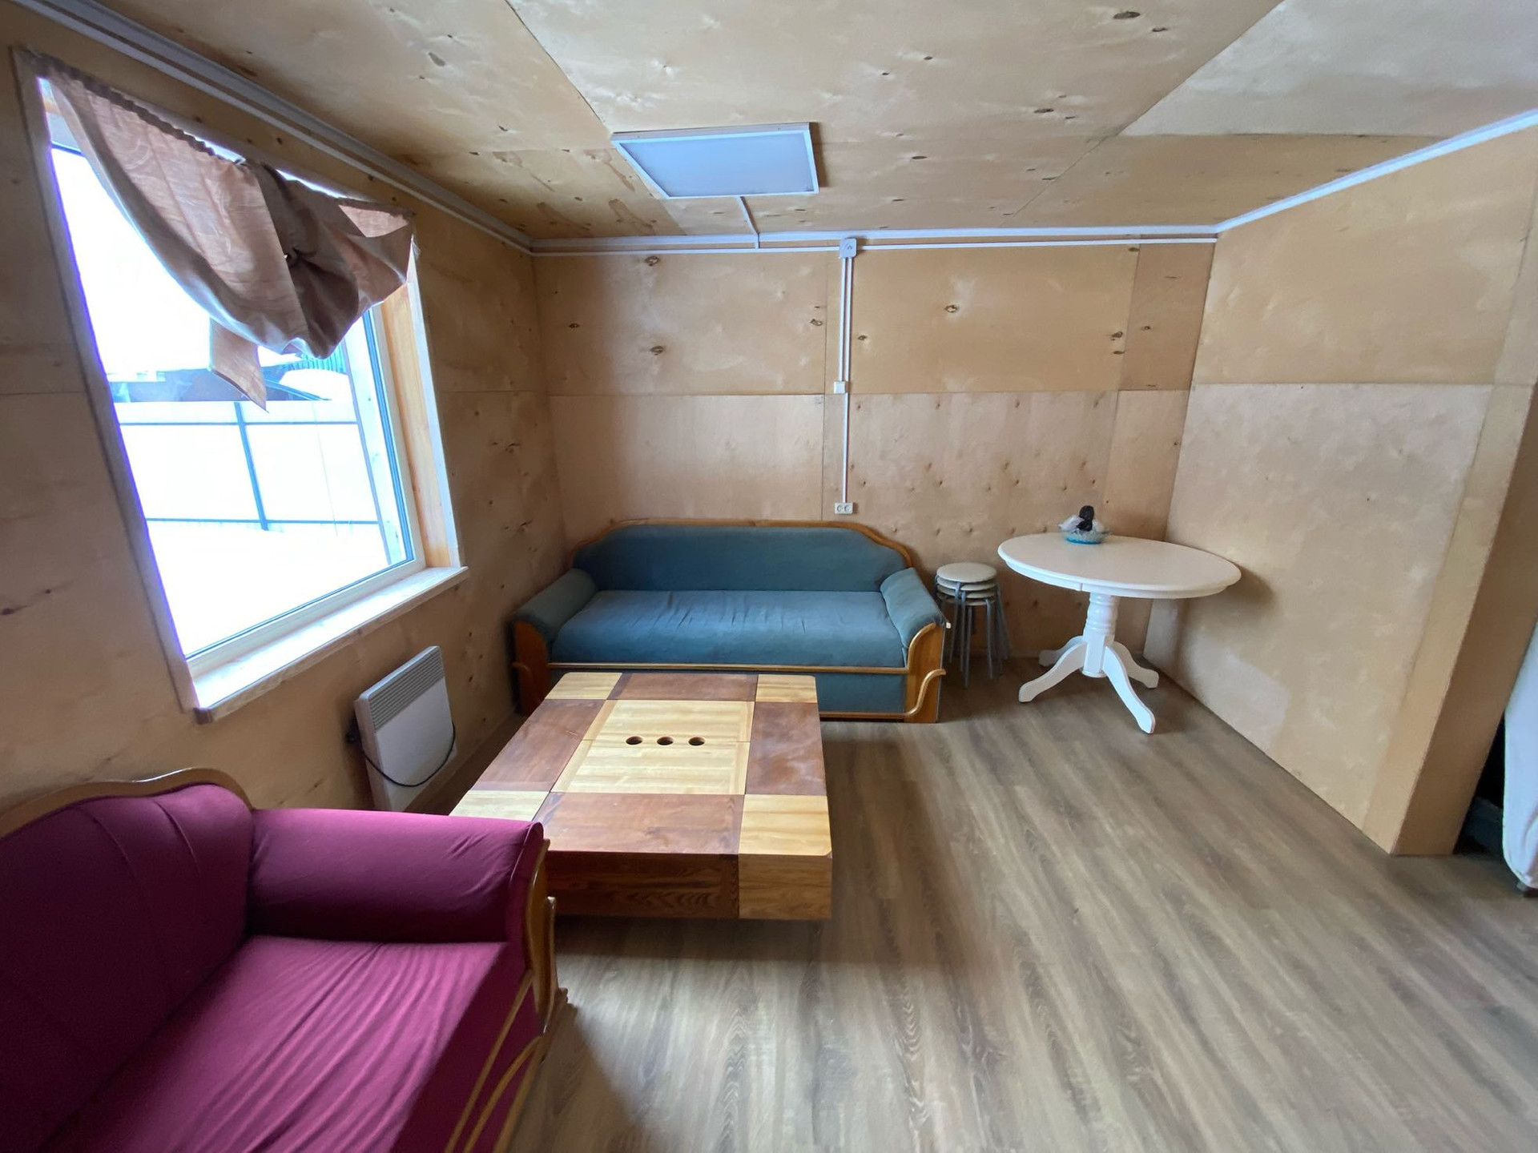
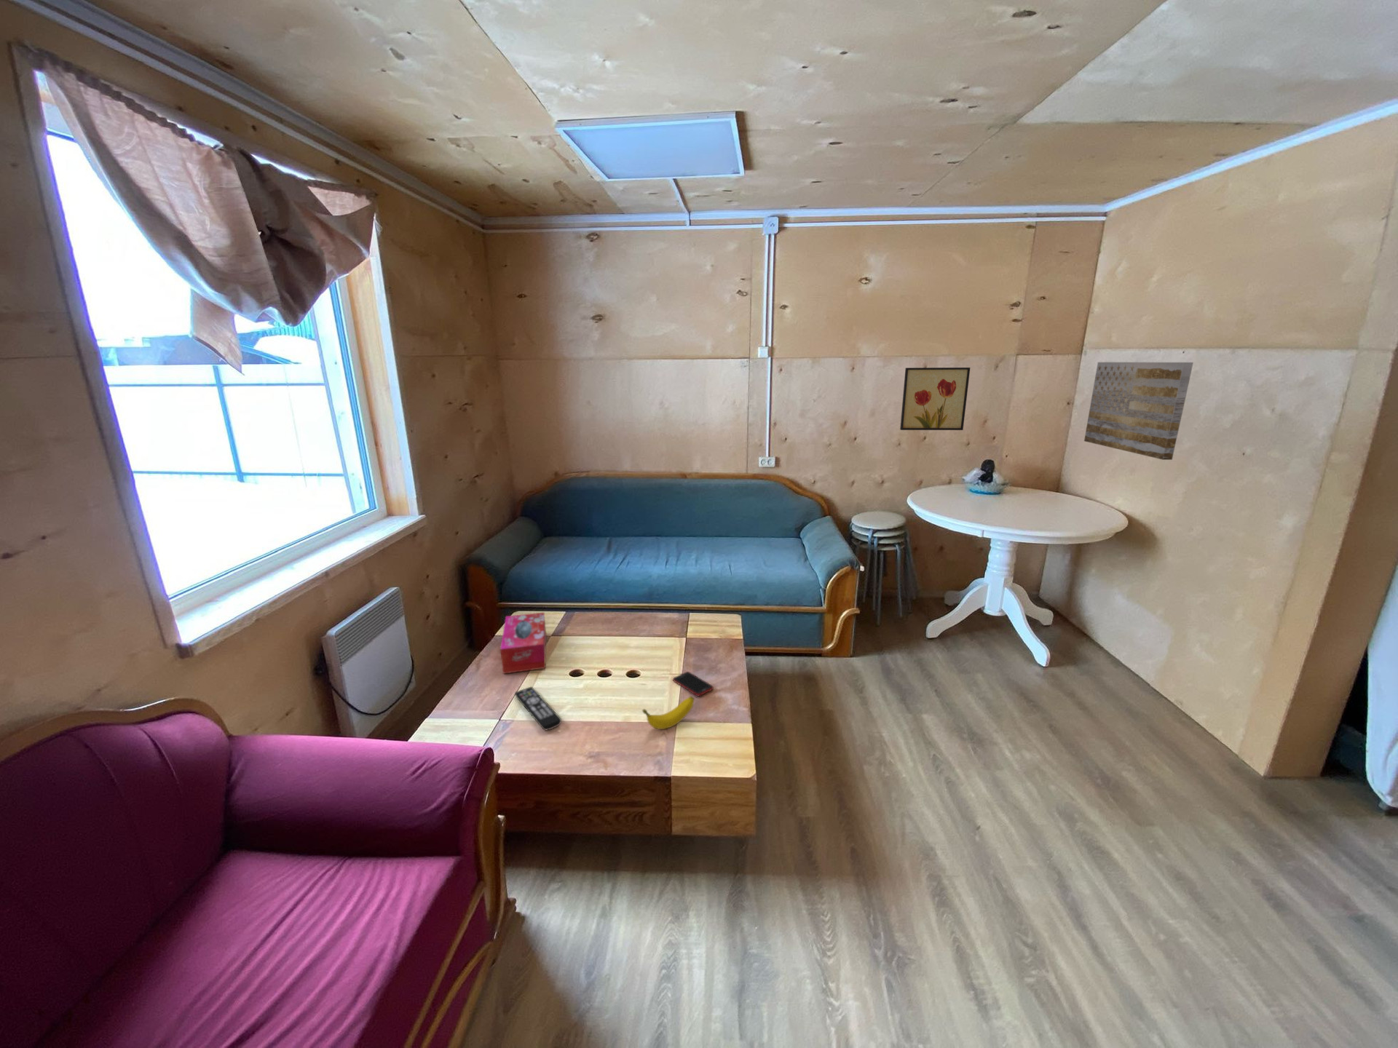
+ wall art [899,367,971,430]
+ wall art [1083,362,1194,460]
+ remote control [514,686,563,731]
+ tissue box [500,611,547,674]
+ cell phone [673,672,714,697]
+ banana [642,696,695,730]
